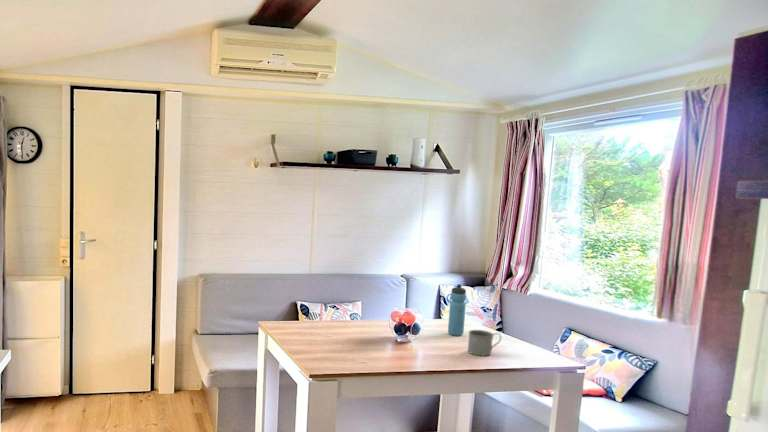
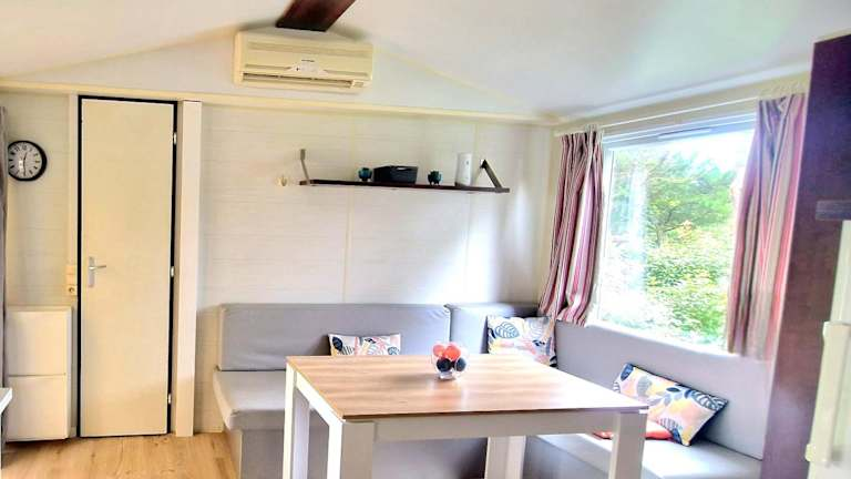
- mug [467,329,502,357]
- water bottle [447,283,467,337]
